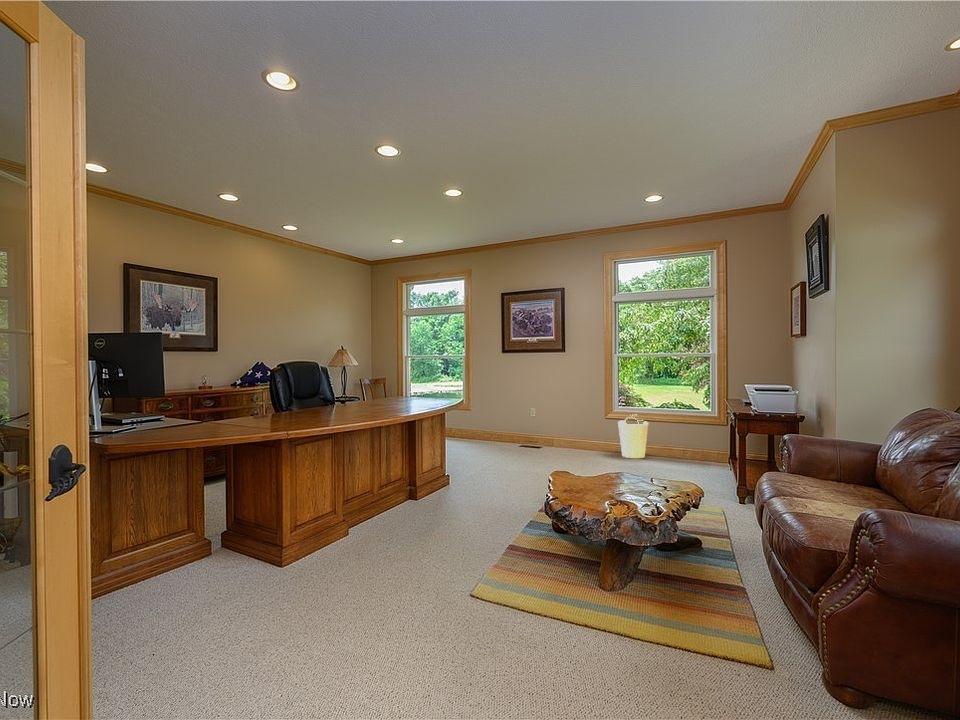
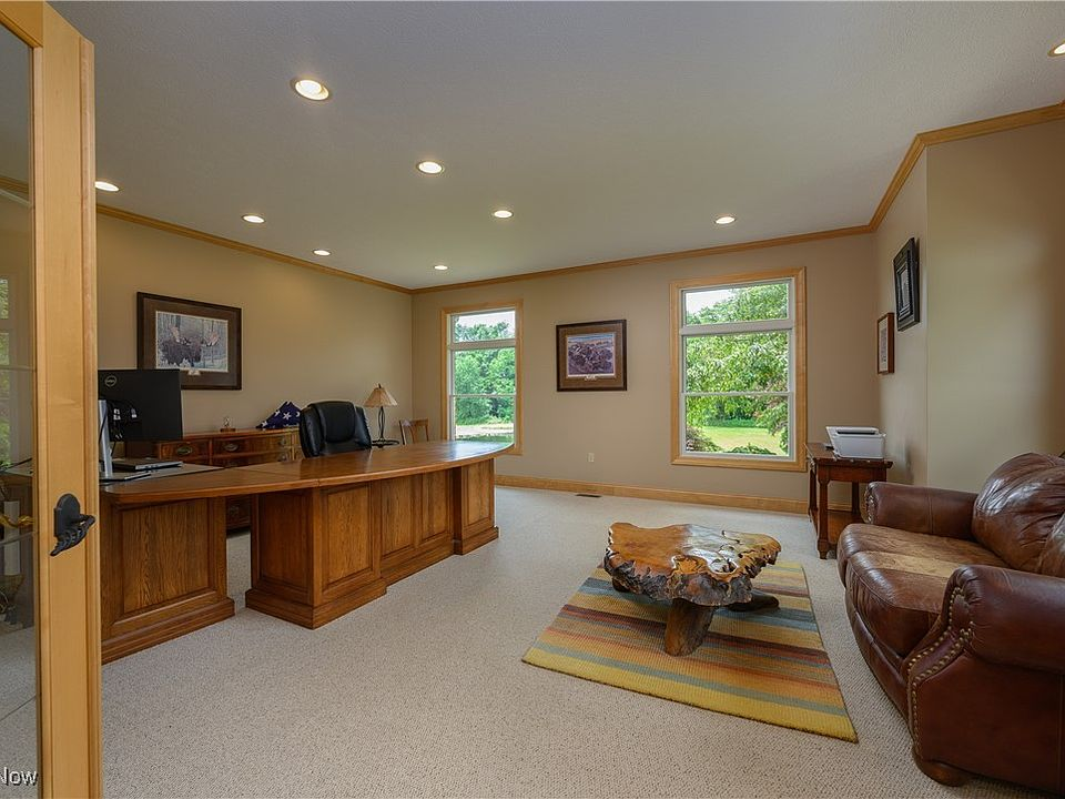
- basket [617,413,649,459]
